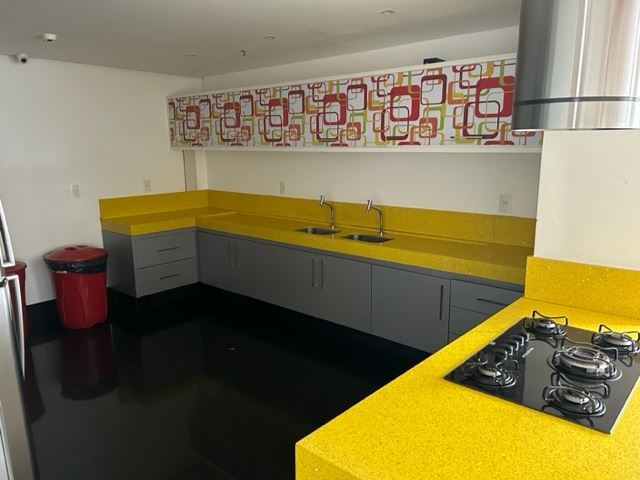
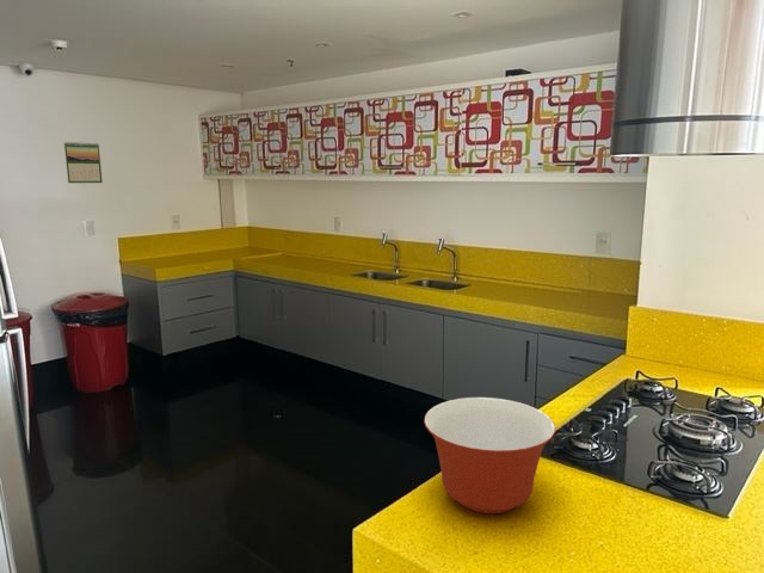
+ mixing bowl [423,396,556,515]
+ calendar [63,141,104,184]
